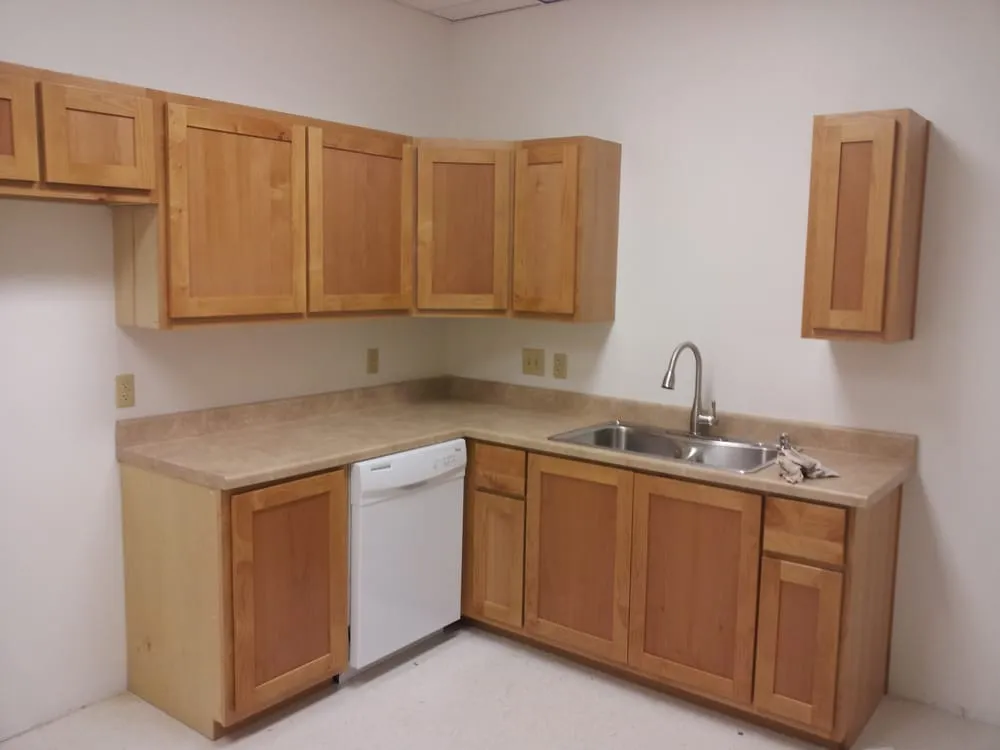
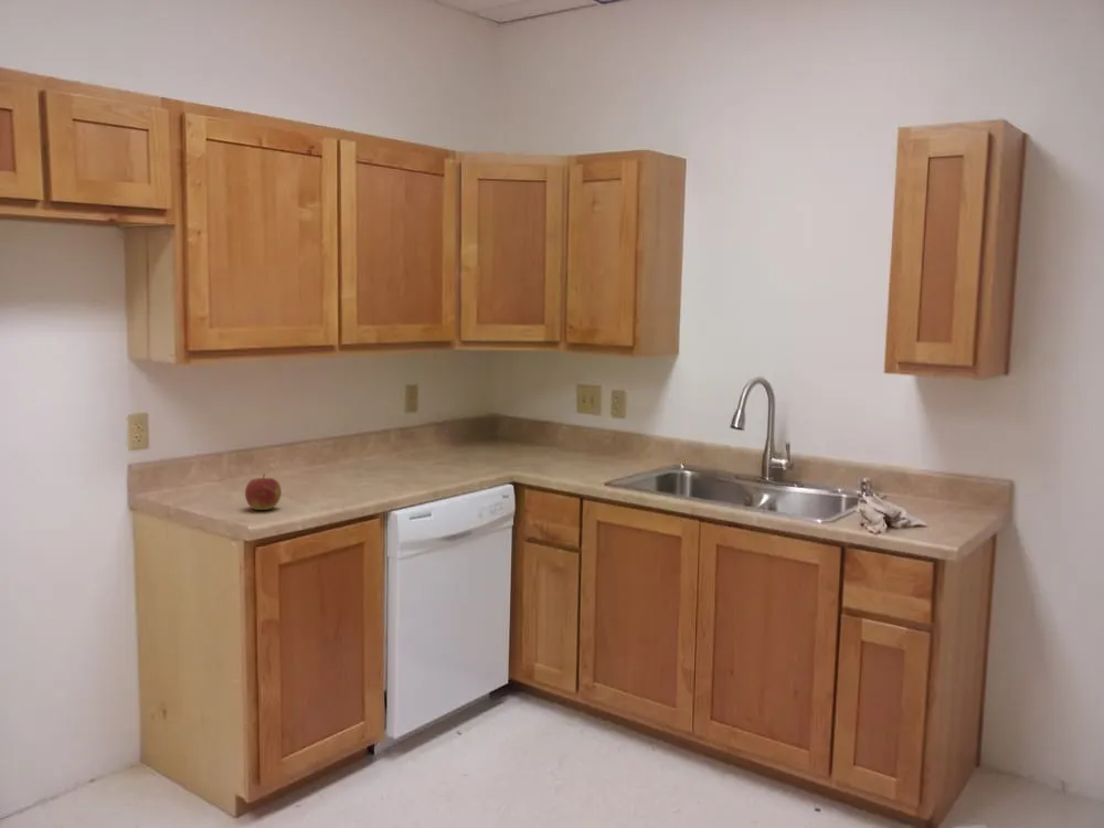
+ apple [244,473,283,511]
